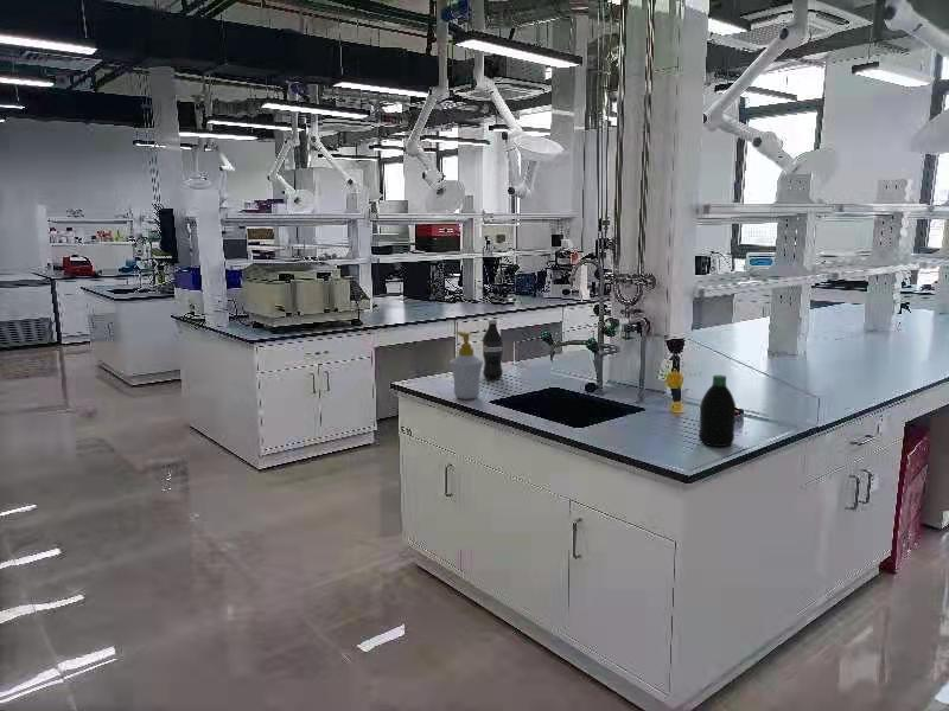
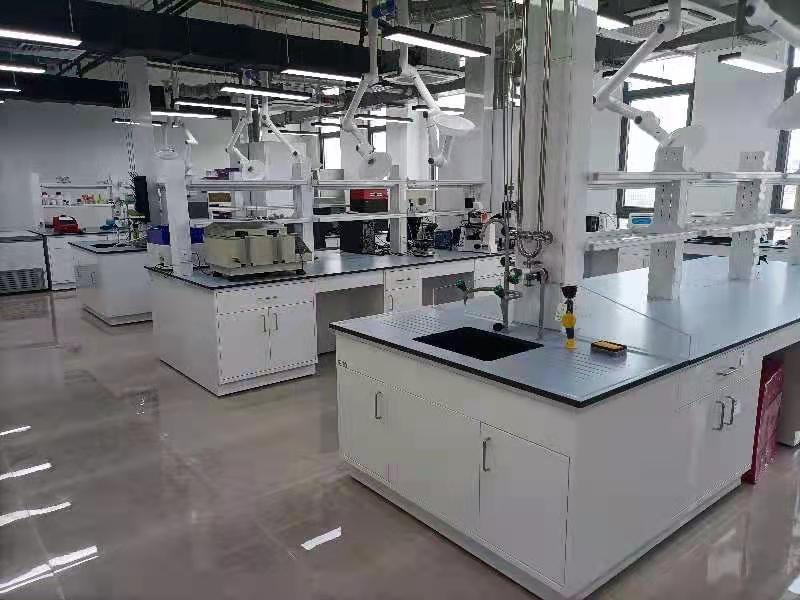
- soap bottle [448,331,484,401]
- beverage bottle [482,318,504,380]
- plastic bottle [698,374,737,448]
